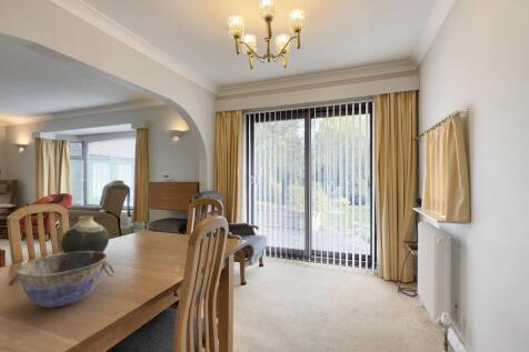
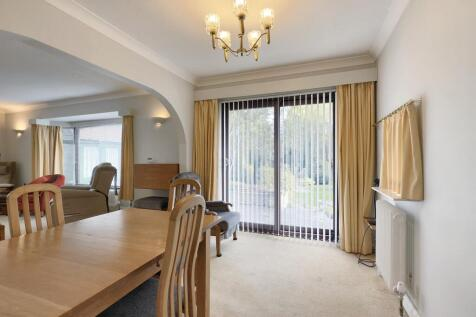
- vase [60,214,110,253]
- bowl [8,251,116,308]
